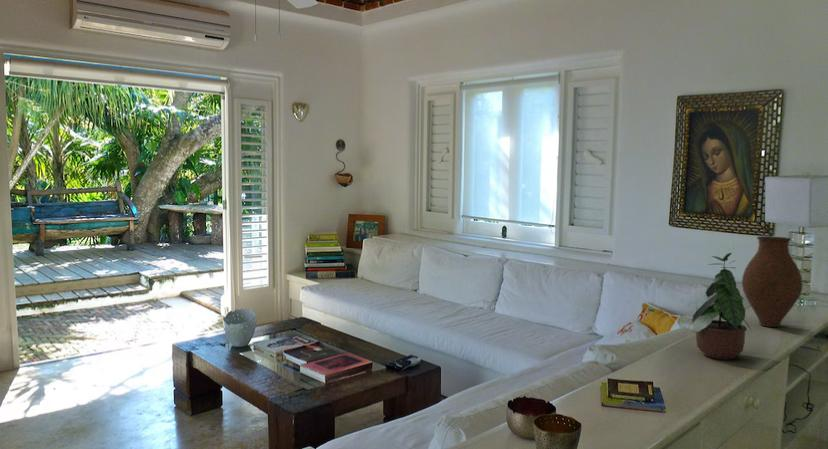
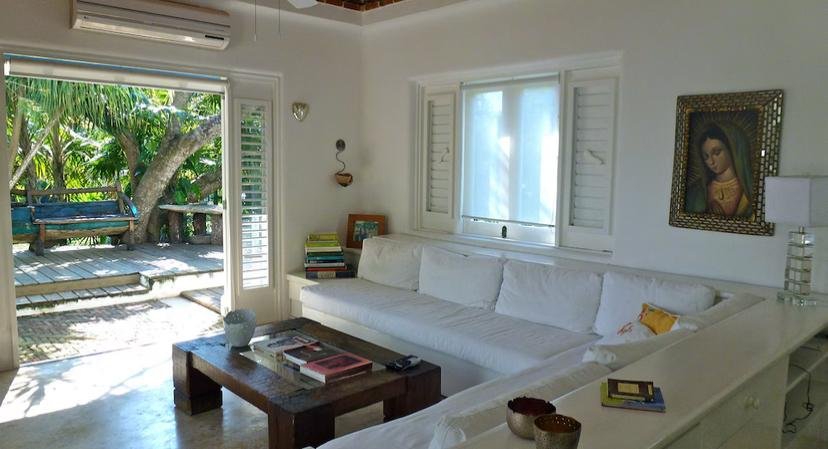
- vase [741,235,803,328]
- potted plant [691,252,752,360]
